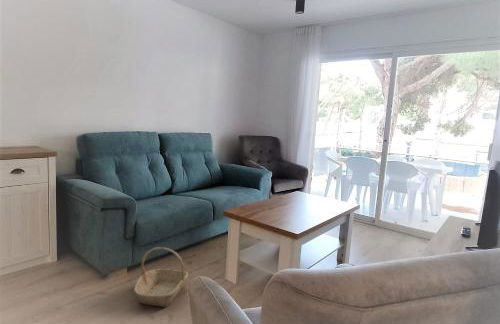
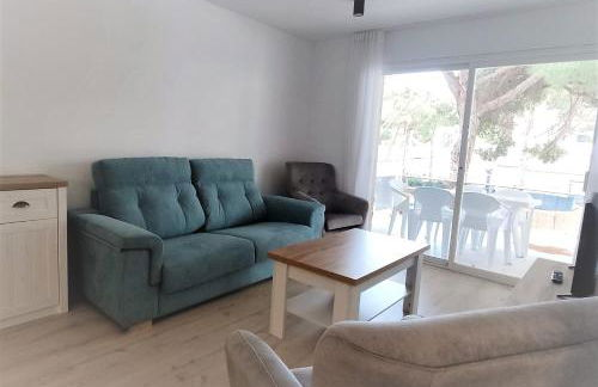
- basket [133,246,189,309]
